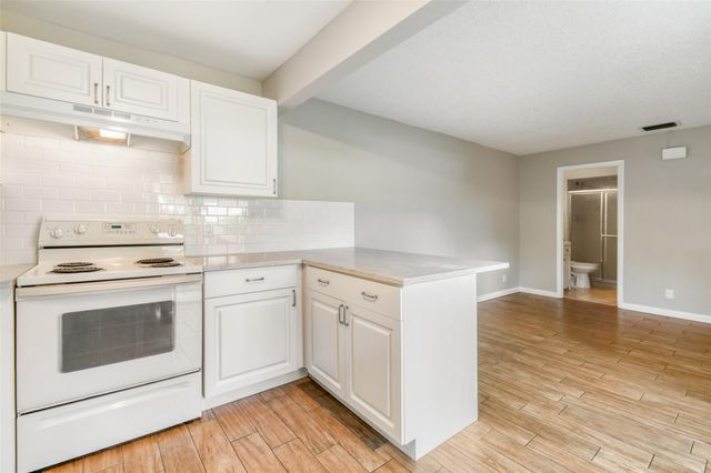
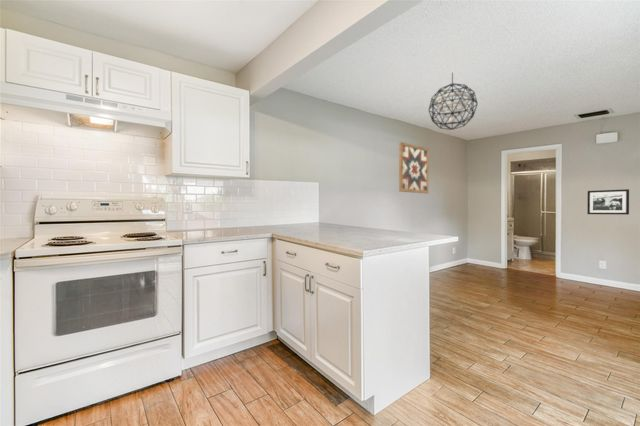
+ picture frame [586,188,630,216]
+ pendant light [427,72,479,131]
+ wall art [398,141,430,195]
